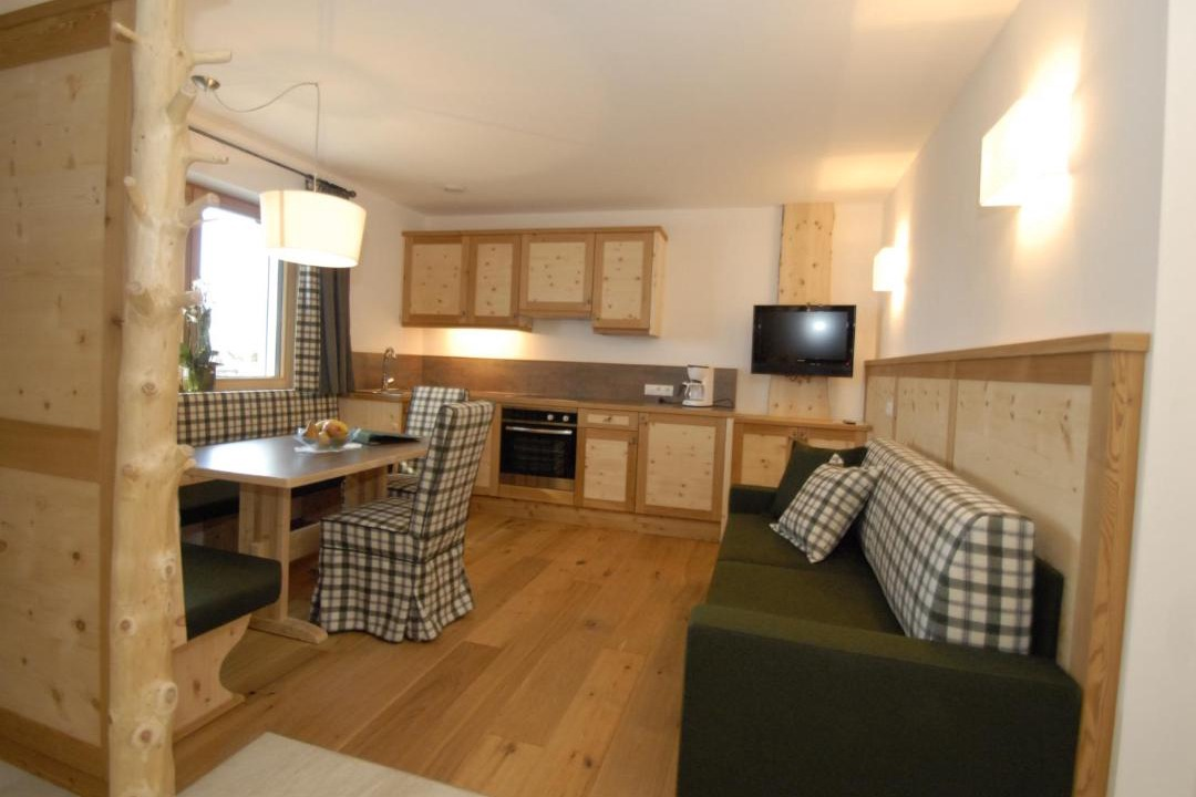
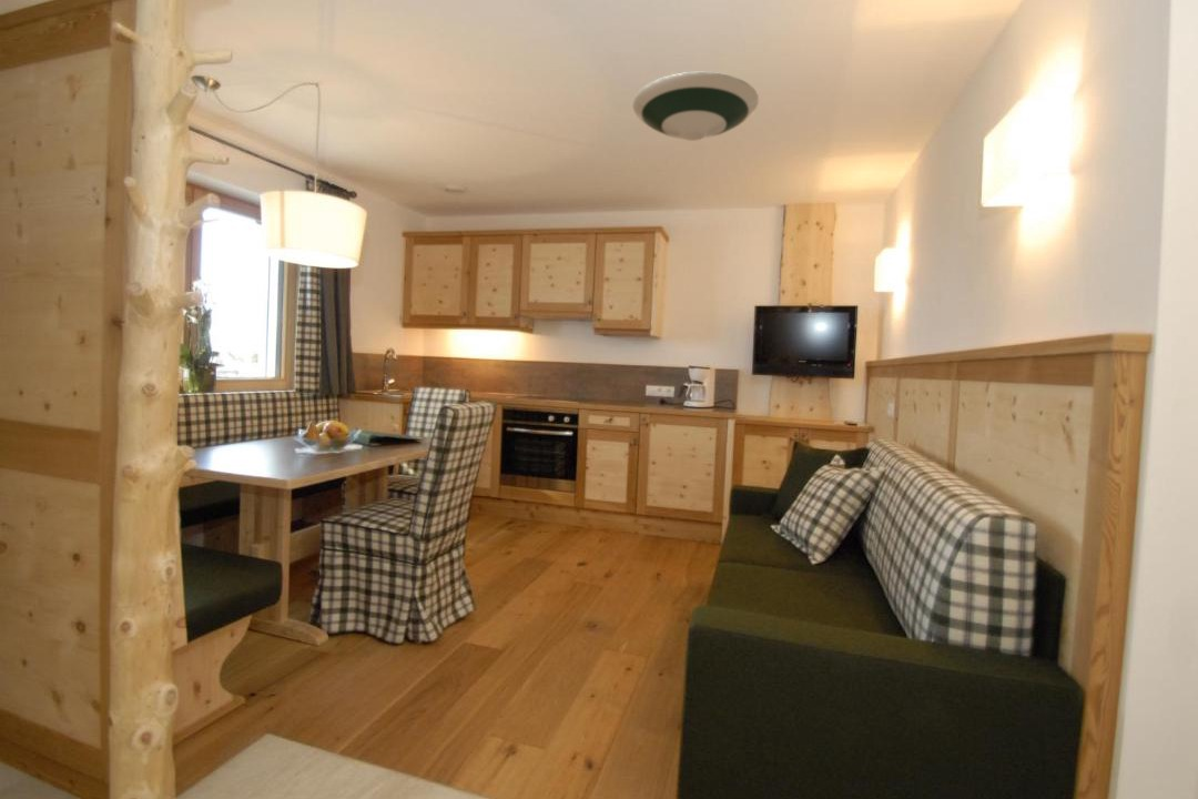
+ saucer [632,71,760,142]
